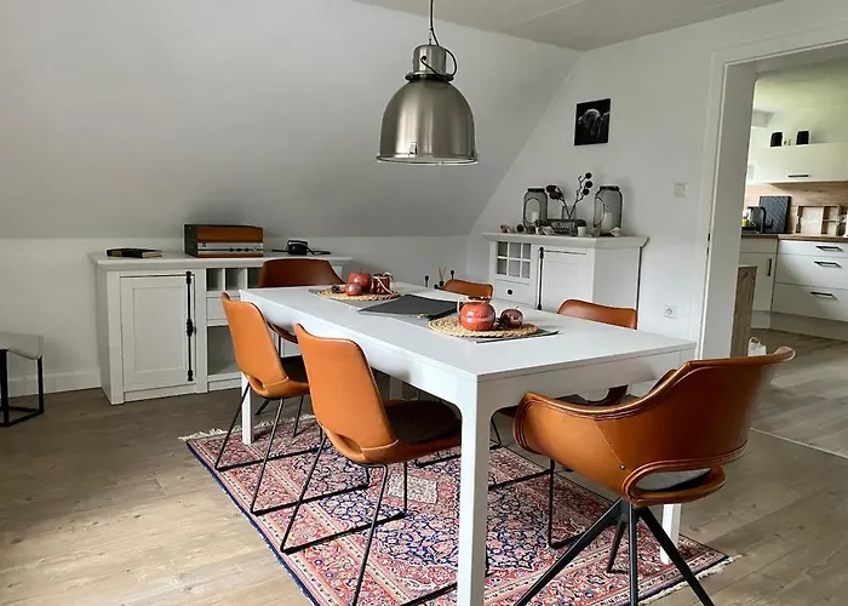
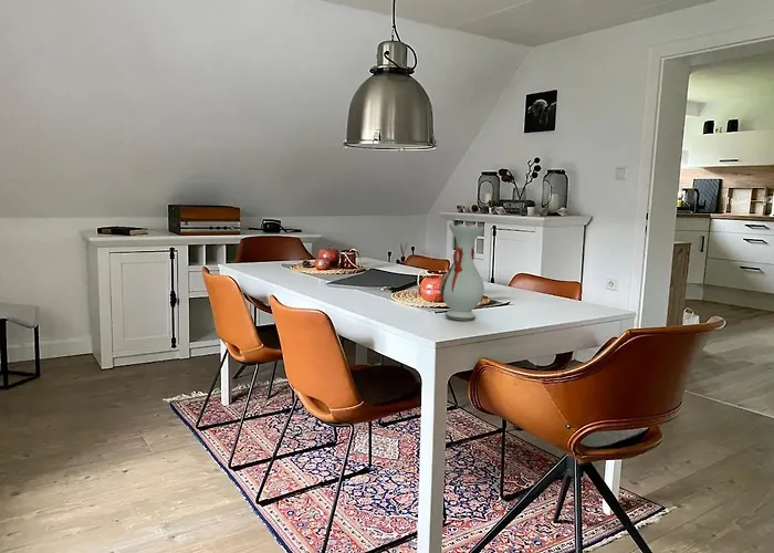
+ vase [439,223,485,322]
